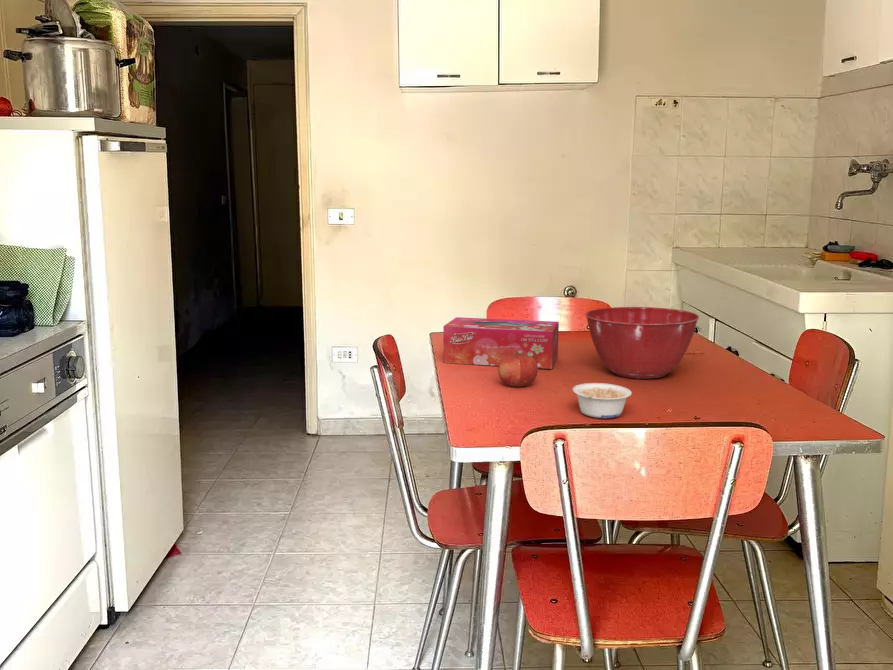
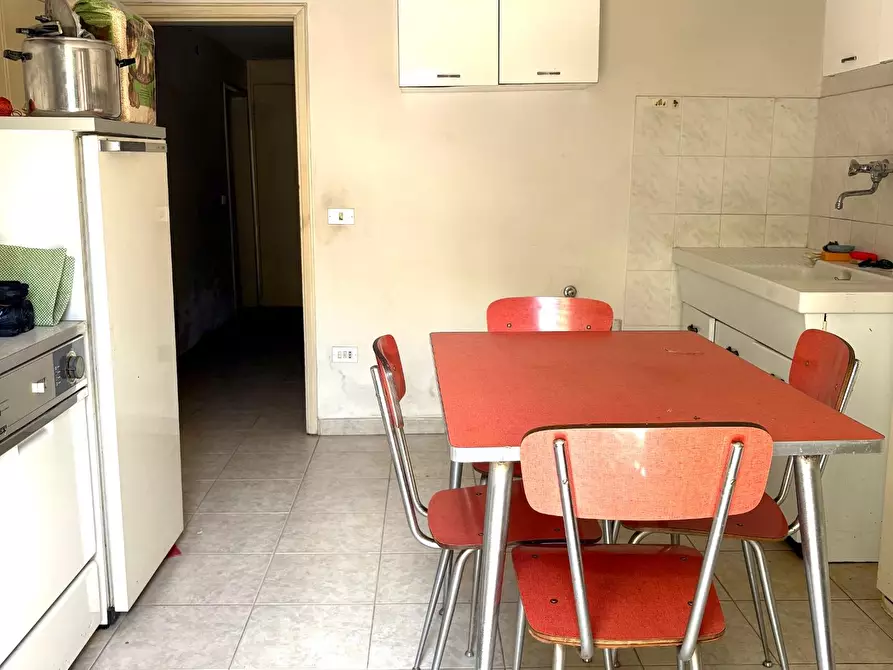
- fruit [497,352,539,387]
- mixing bowl [584,306,700,380]
- legume [571,382,633,419]
- tissue box [442,316,560,370]
